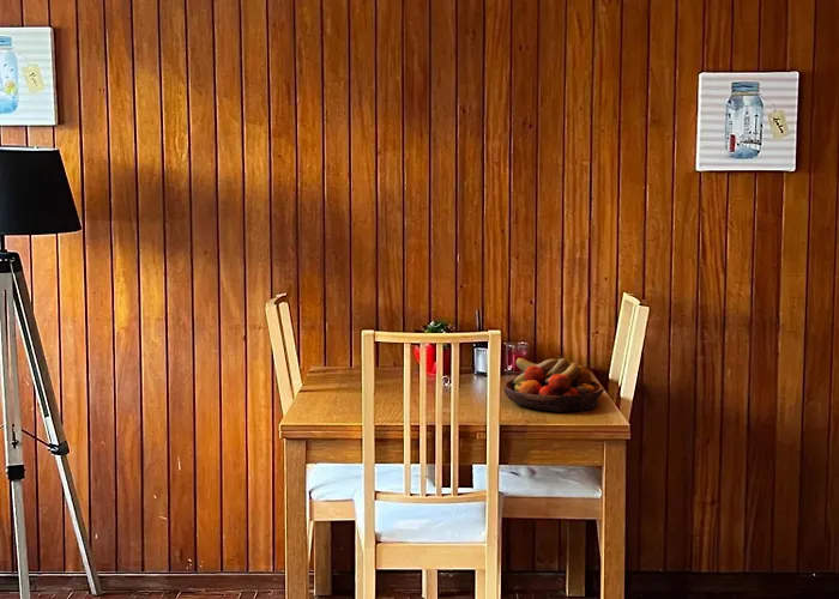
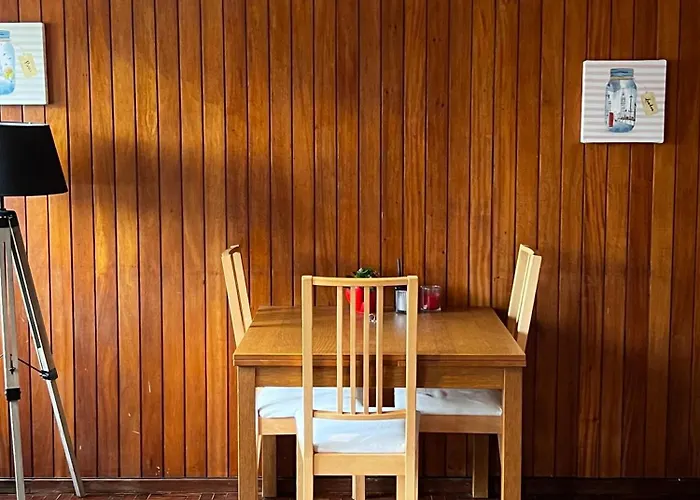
- fruit bowl [502,357,605,413]
